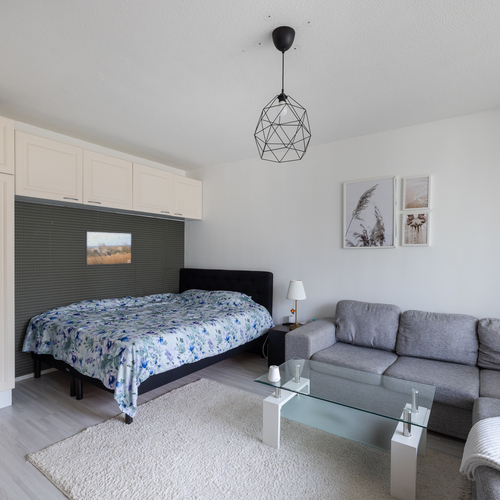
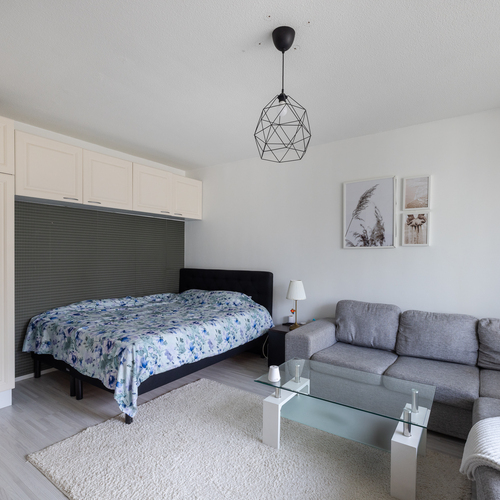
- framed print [84,230,133,267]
